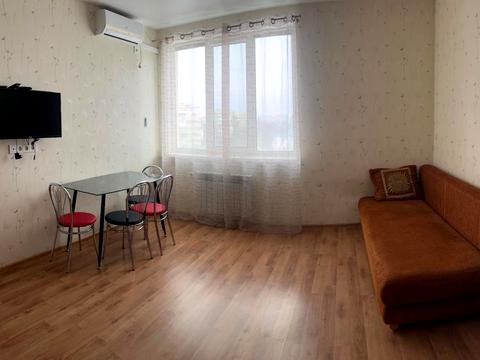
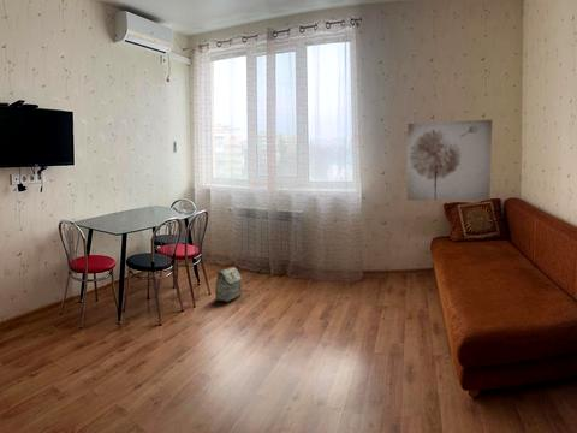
+ bag [214,266,243,303]
+ wall art [406,119,493,202]
